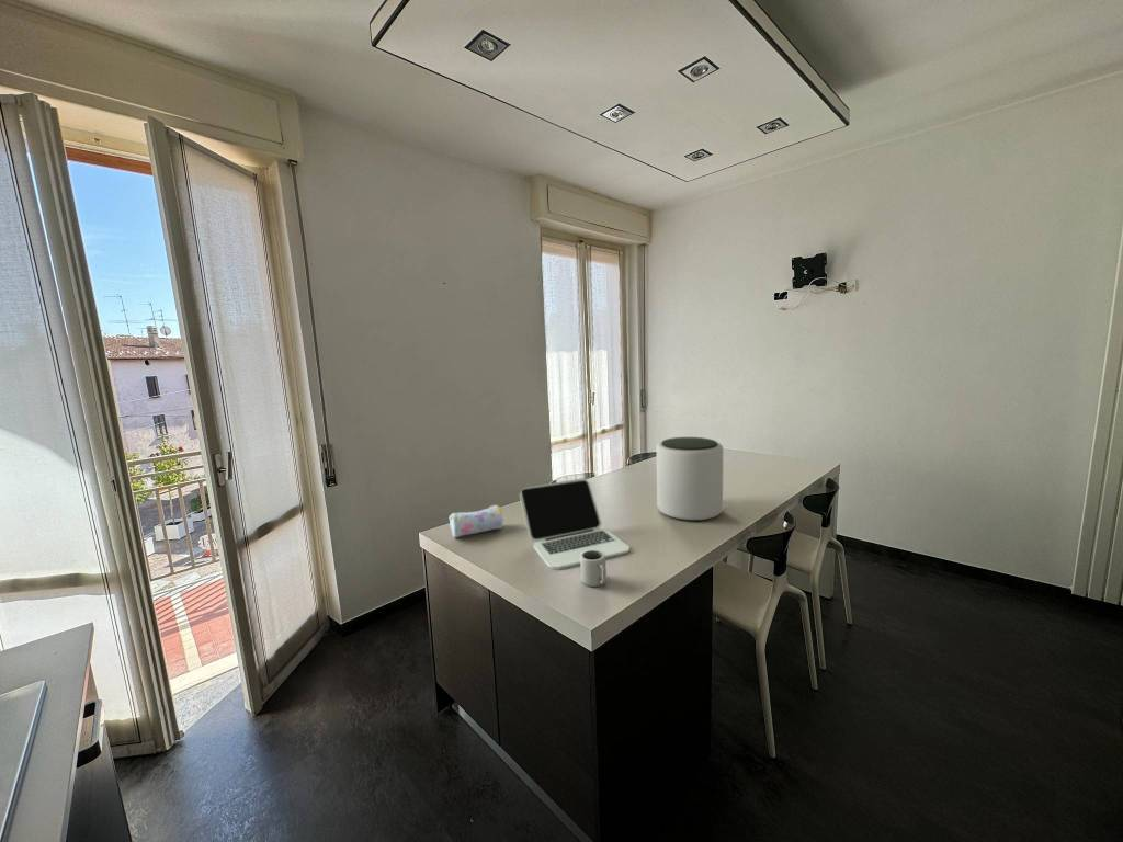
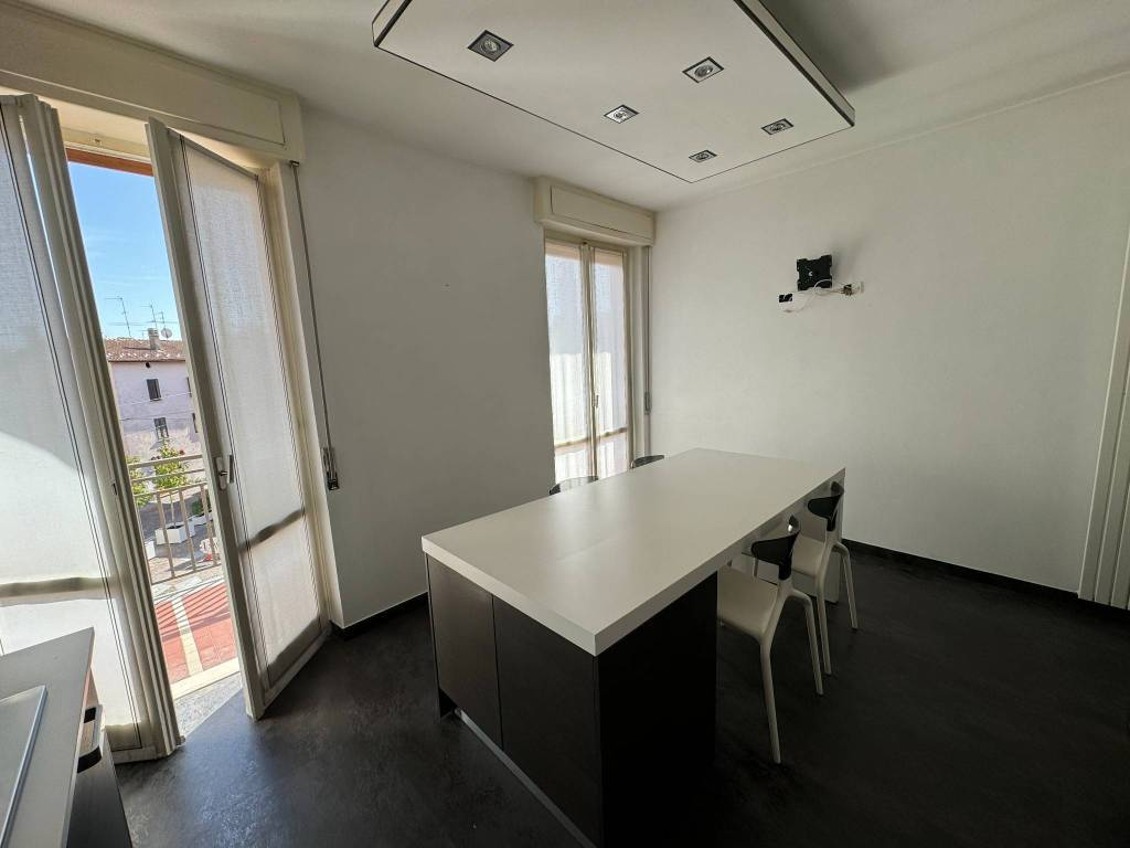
- cup [580,549,608,588]
- pencil case [447,503,503,538]
- plant pot [656,436,724,522]
- laptop [519,478,631,570]
